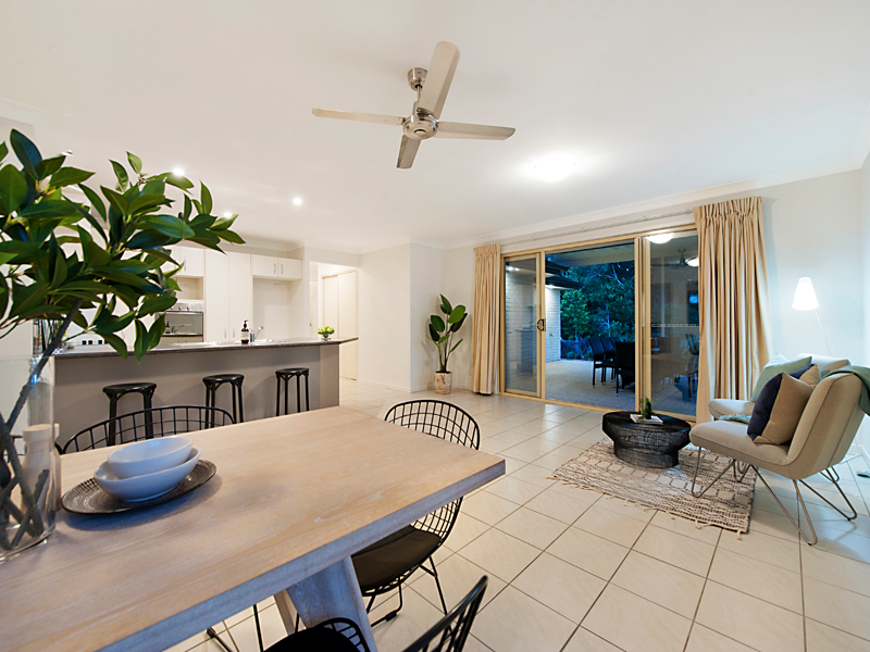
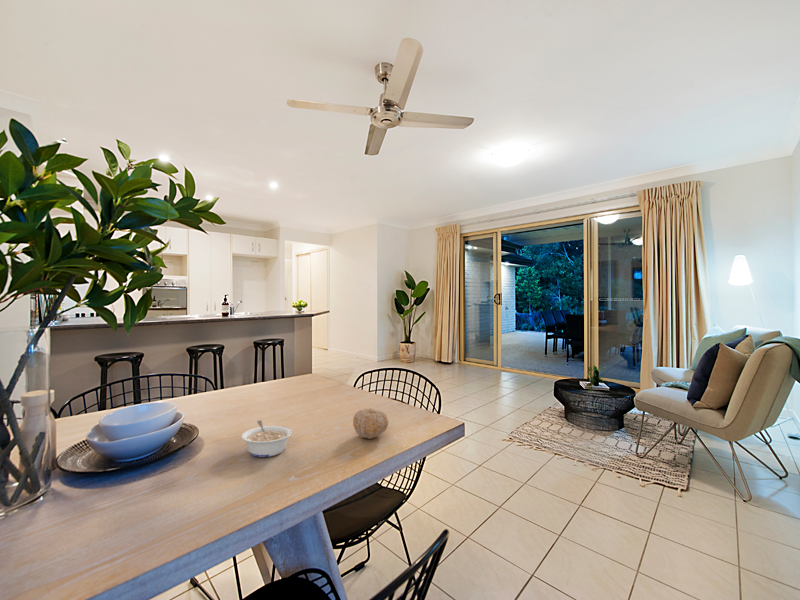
+ fruit [352,407,389,440]
+ legume [241,419,293,458]
